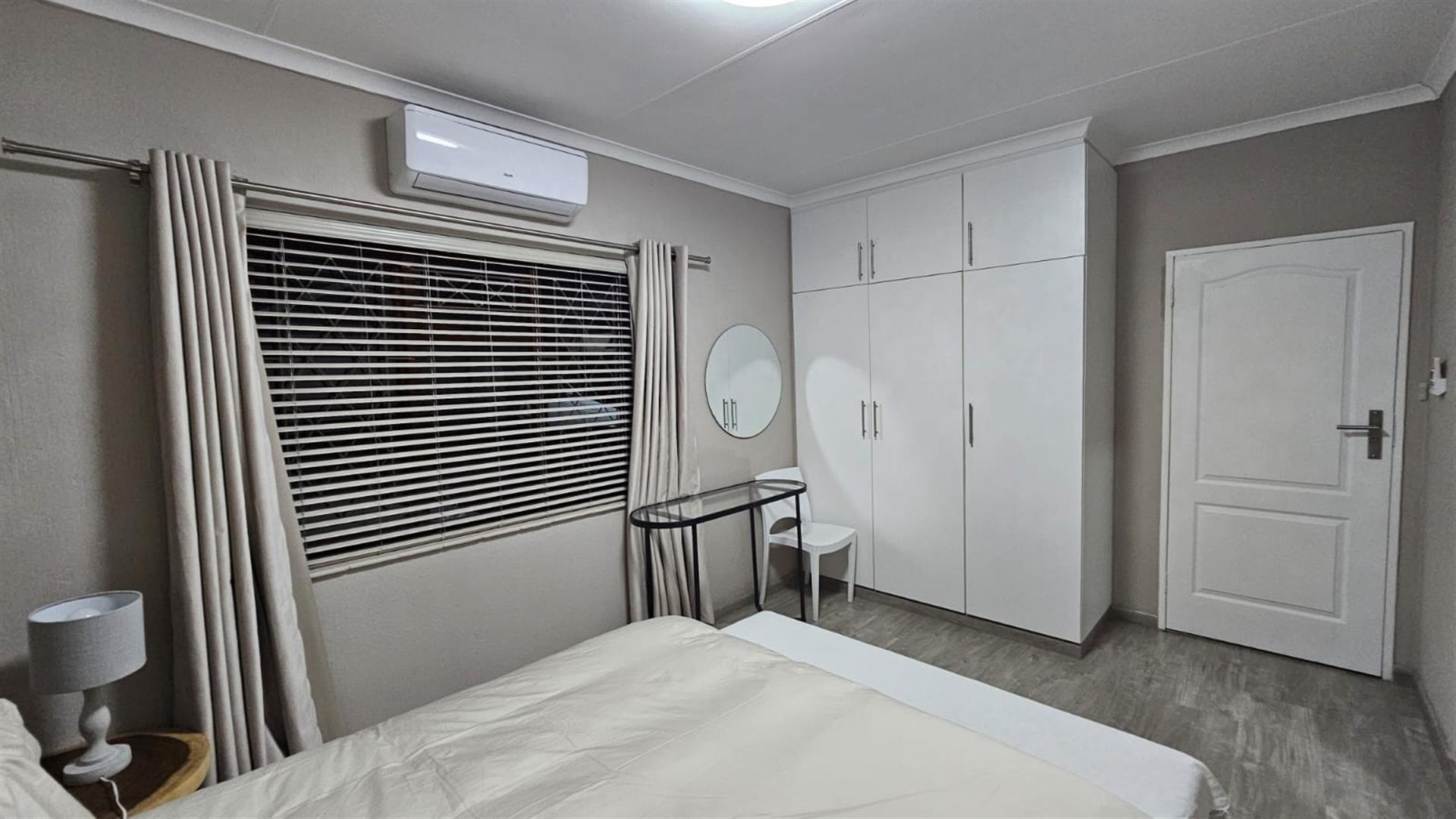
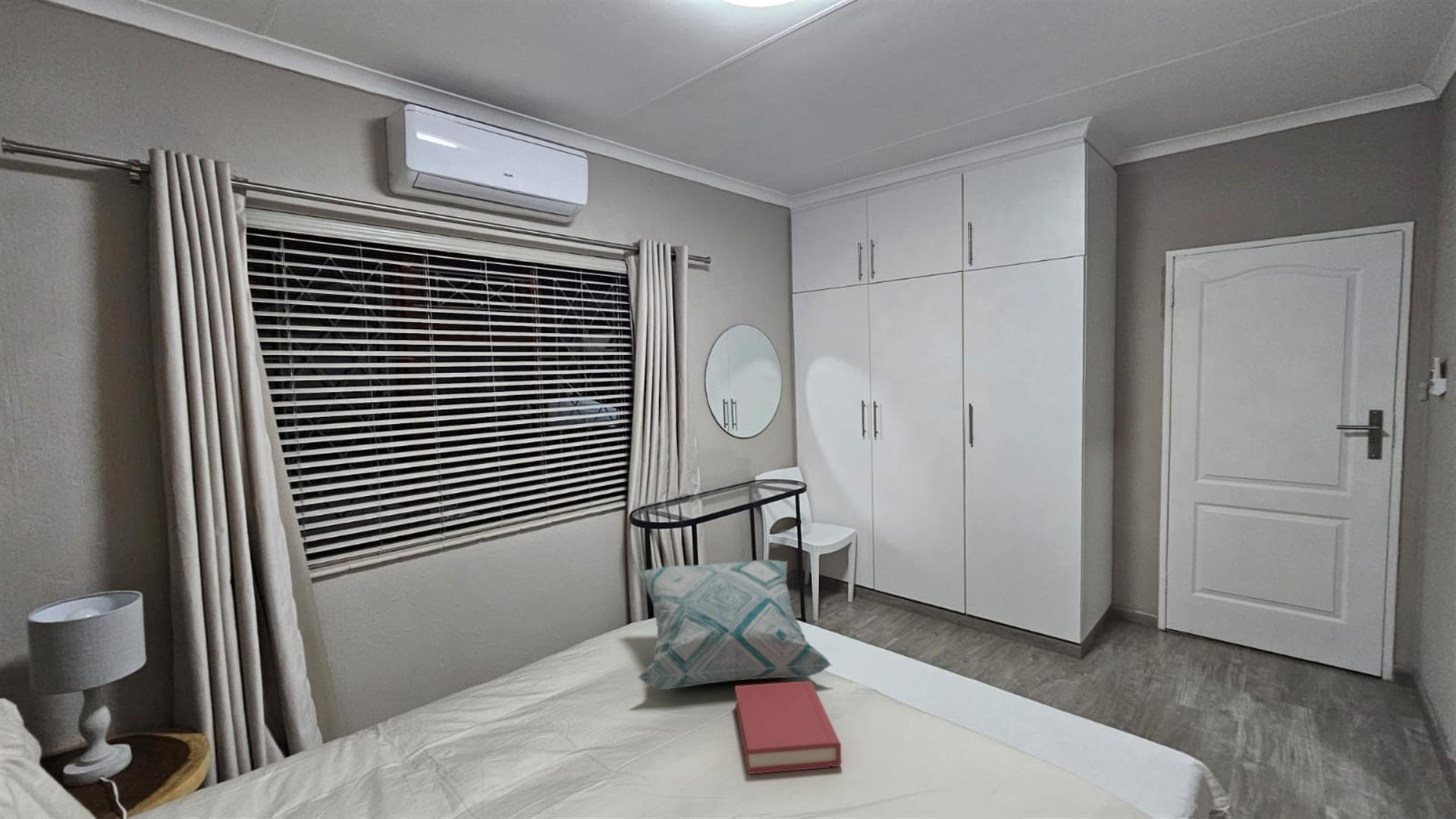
+ hardback book [734,680,842,775]
+ decorative pillow [636,559,833,690]
